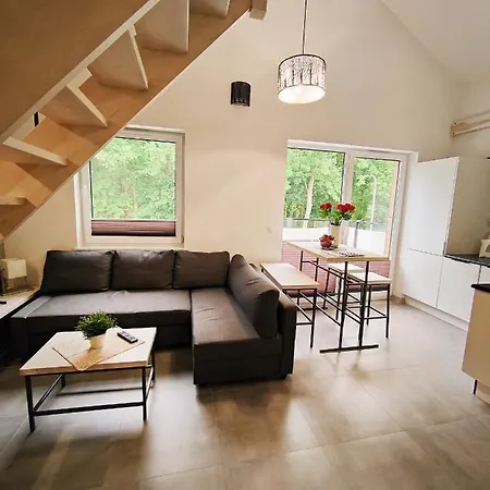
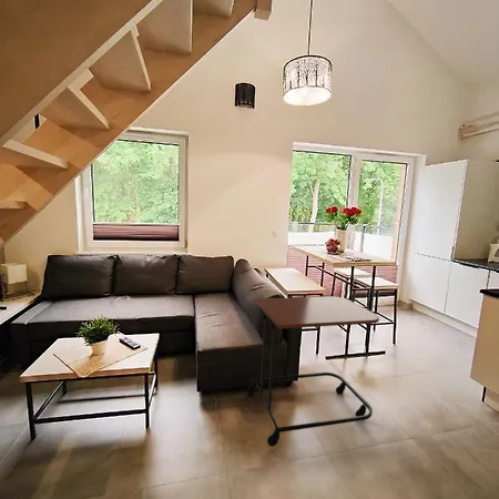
+ side table [246,295,380,447]
